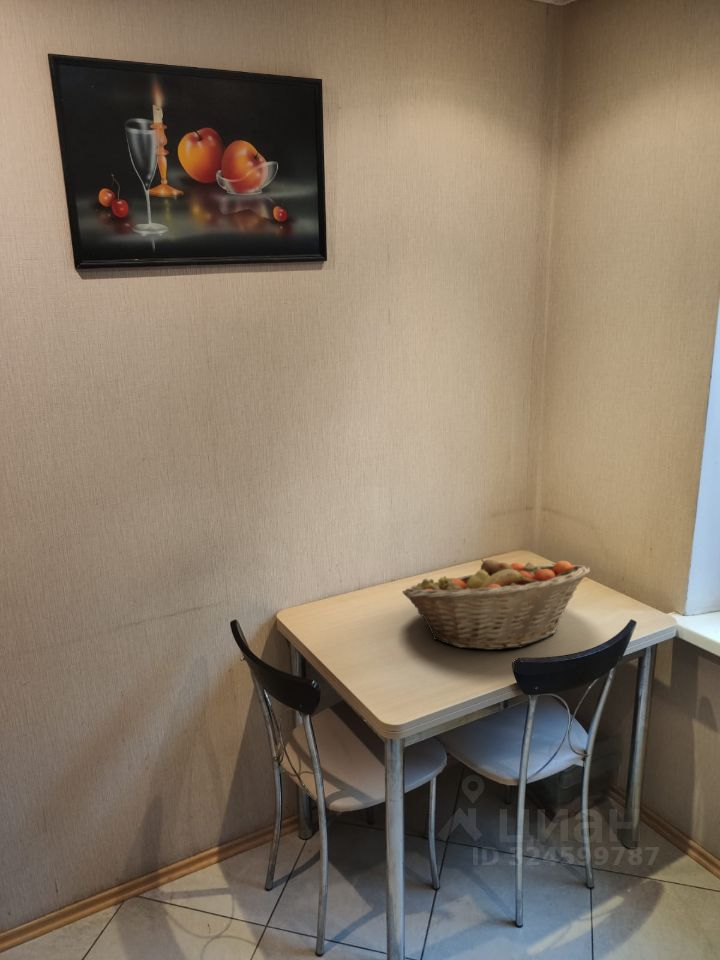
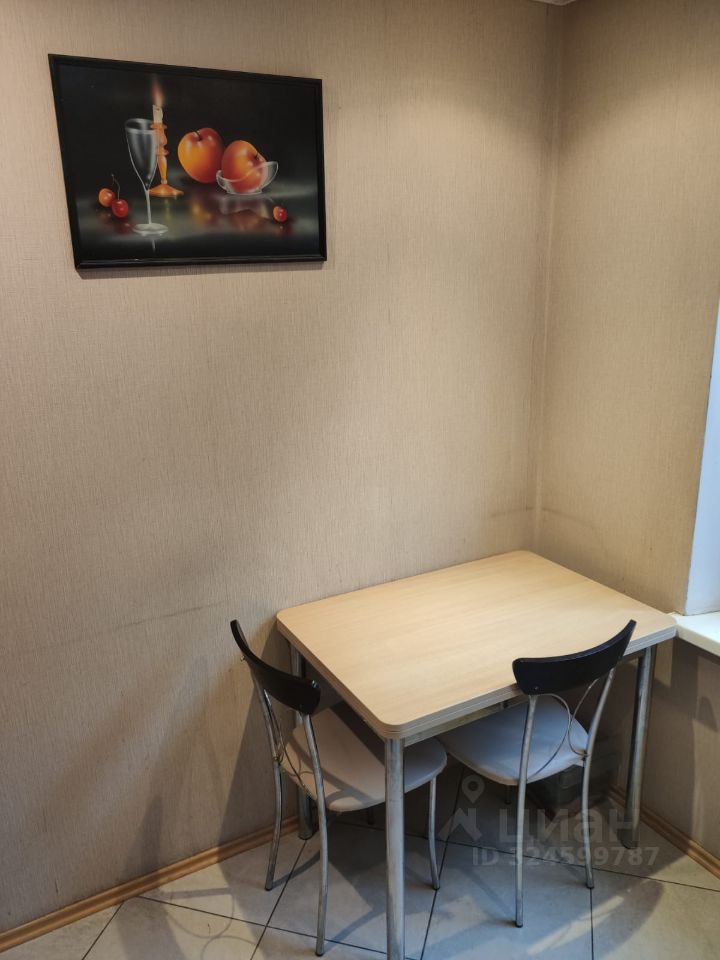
- fruit basket [401,558,591,651]
